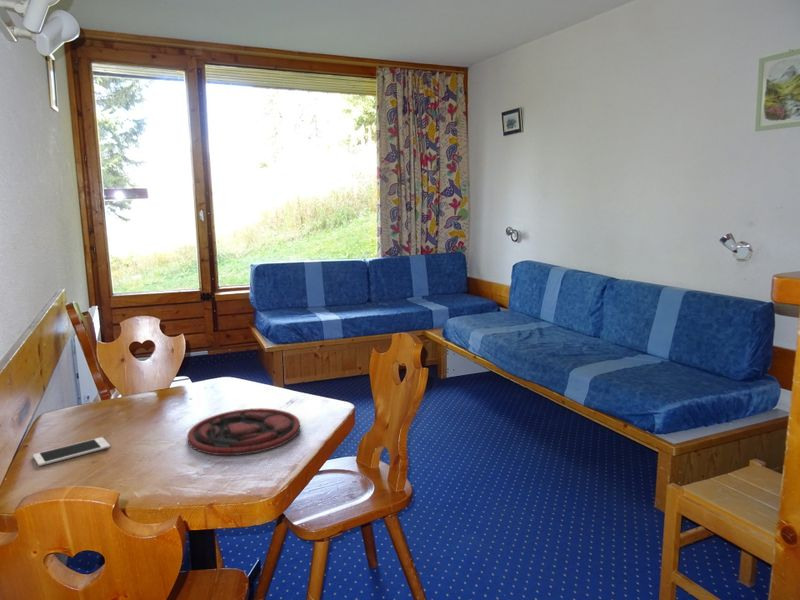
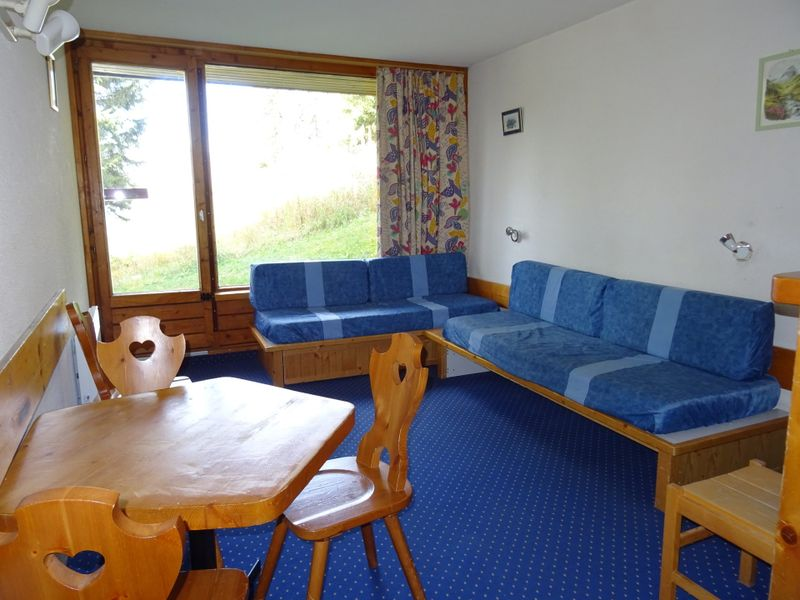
- plate [186,407,301,456]
- cell phone [32,436,111,467]
